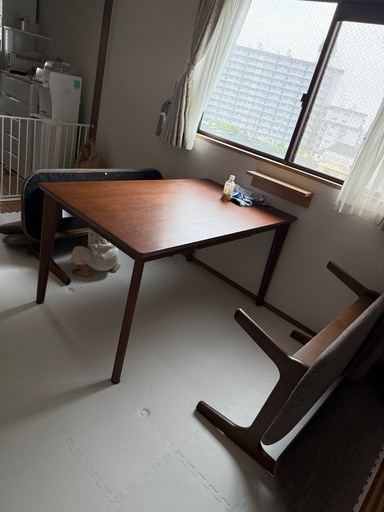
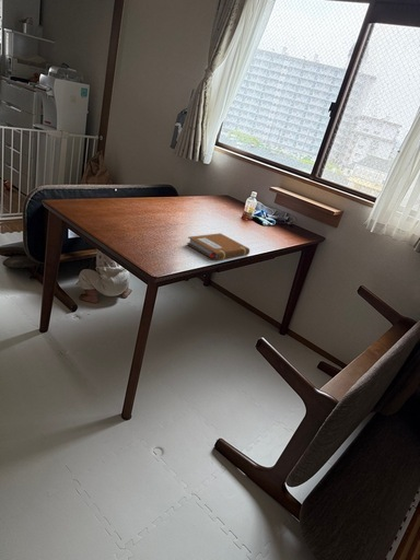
+ notebook [186,232,250,261]
